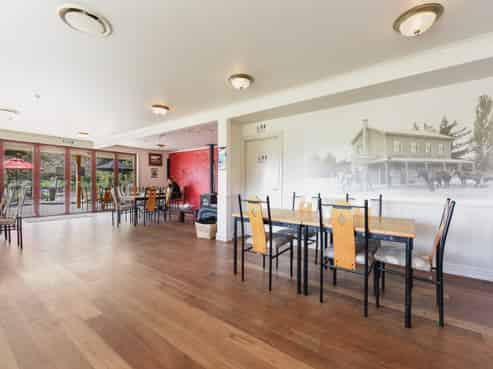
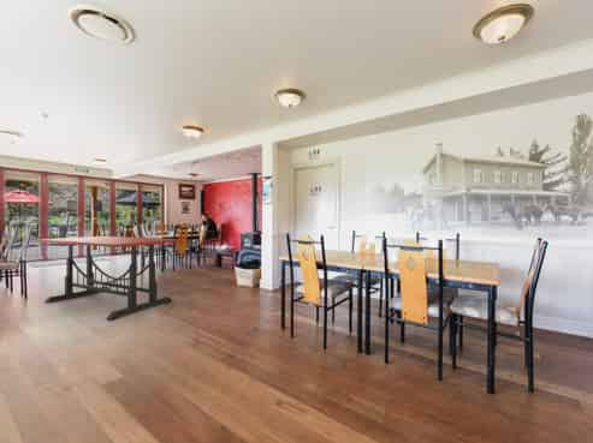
+ dining table [34,235,184,322]
